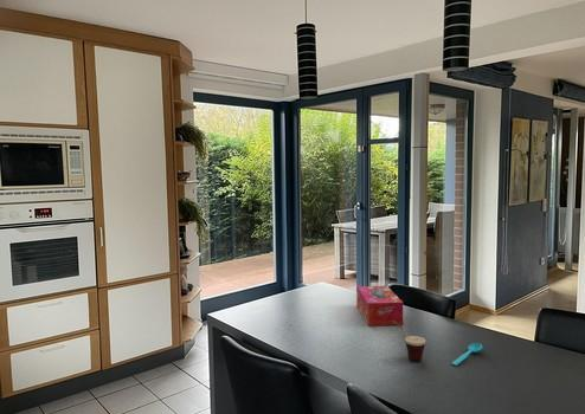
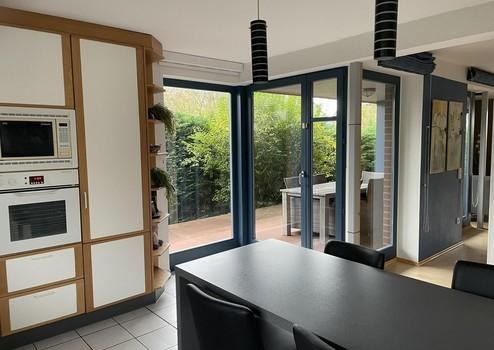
- spoon [450,342,483,367]
- cup [392,321,426,362]
- tissue box [355,285,404,326]
